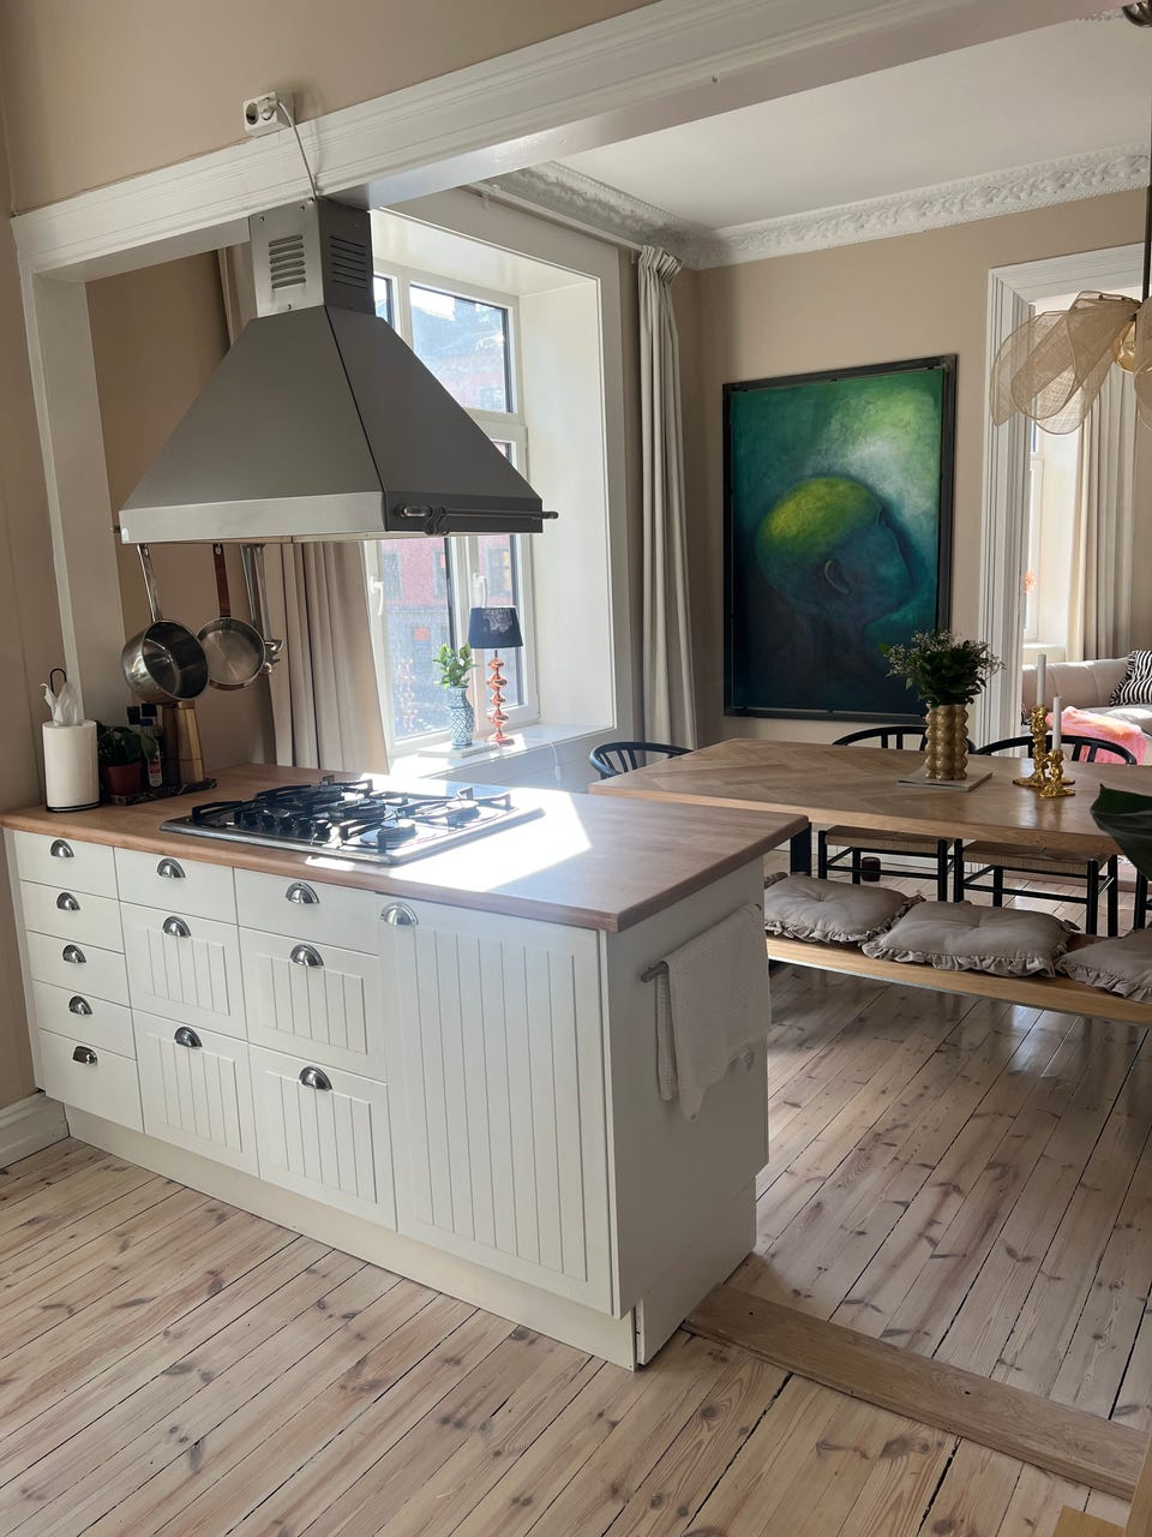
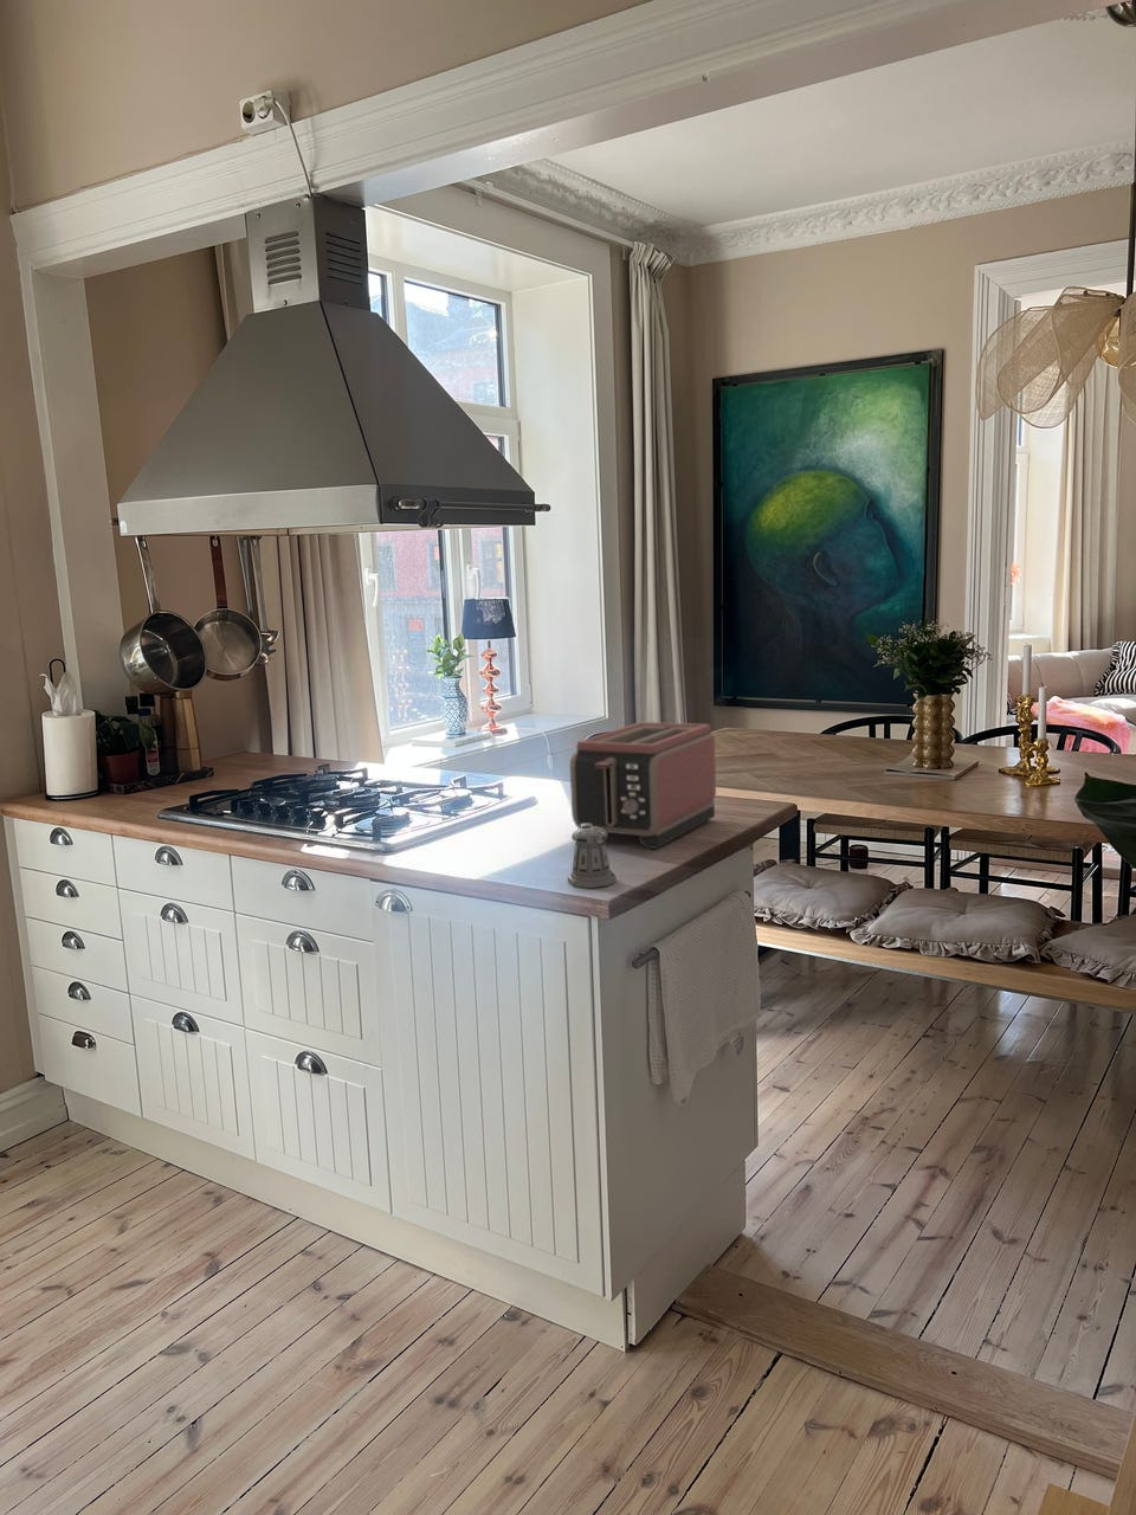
+ toaster [569,721,717,849]
+ pepper shaker [567,824,617,889]
